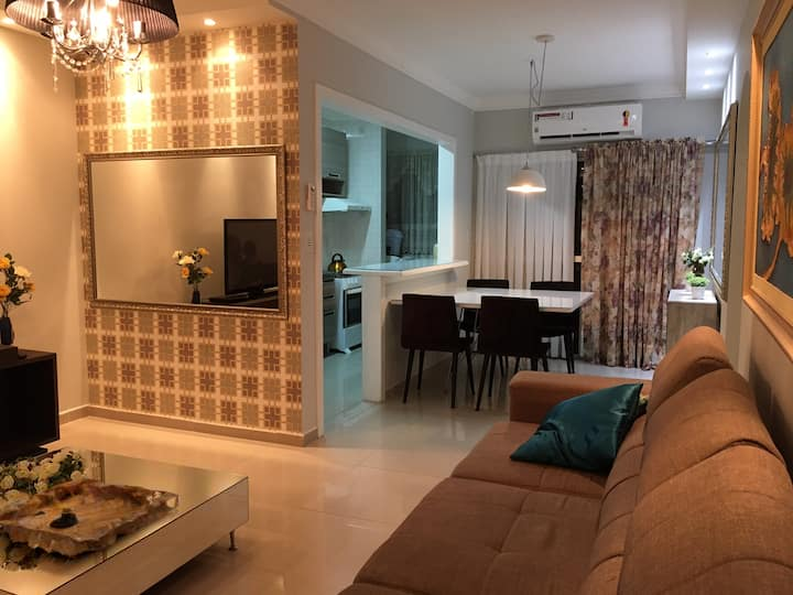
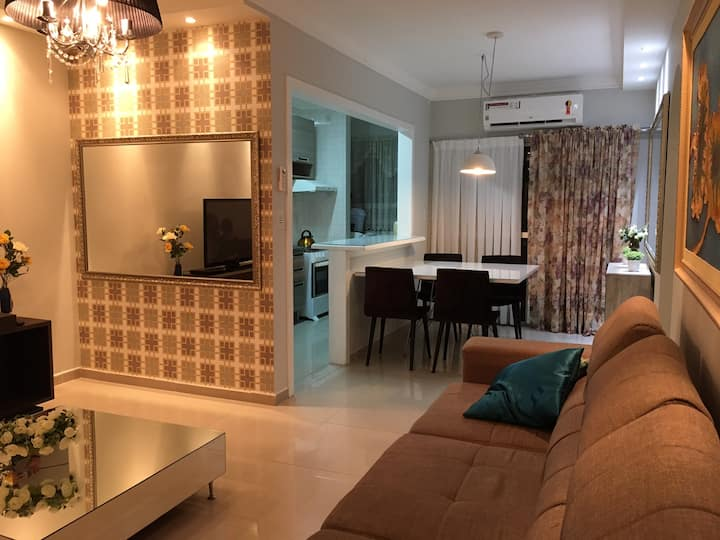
- decorative tray [0,477,180,559]
